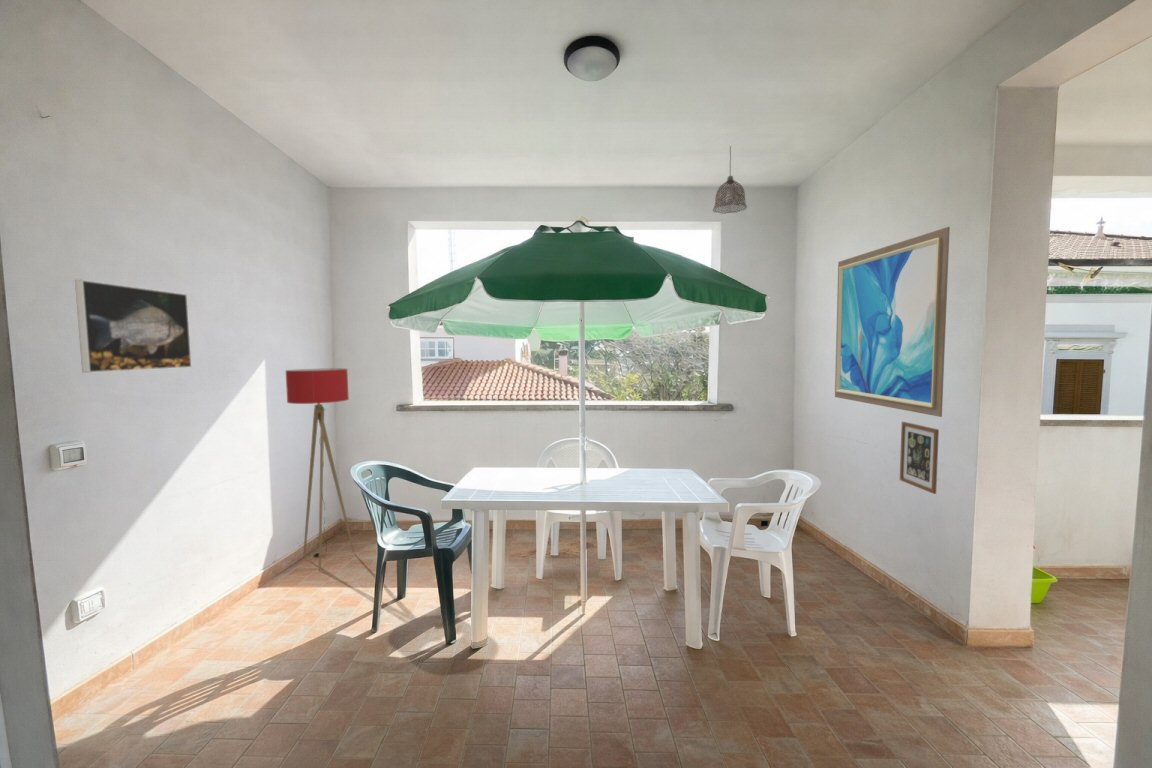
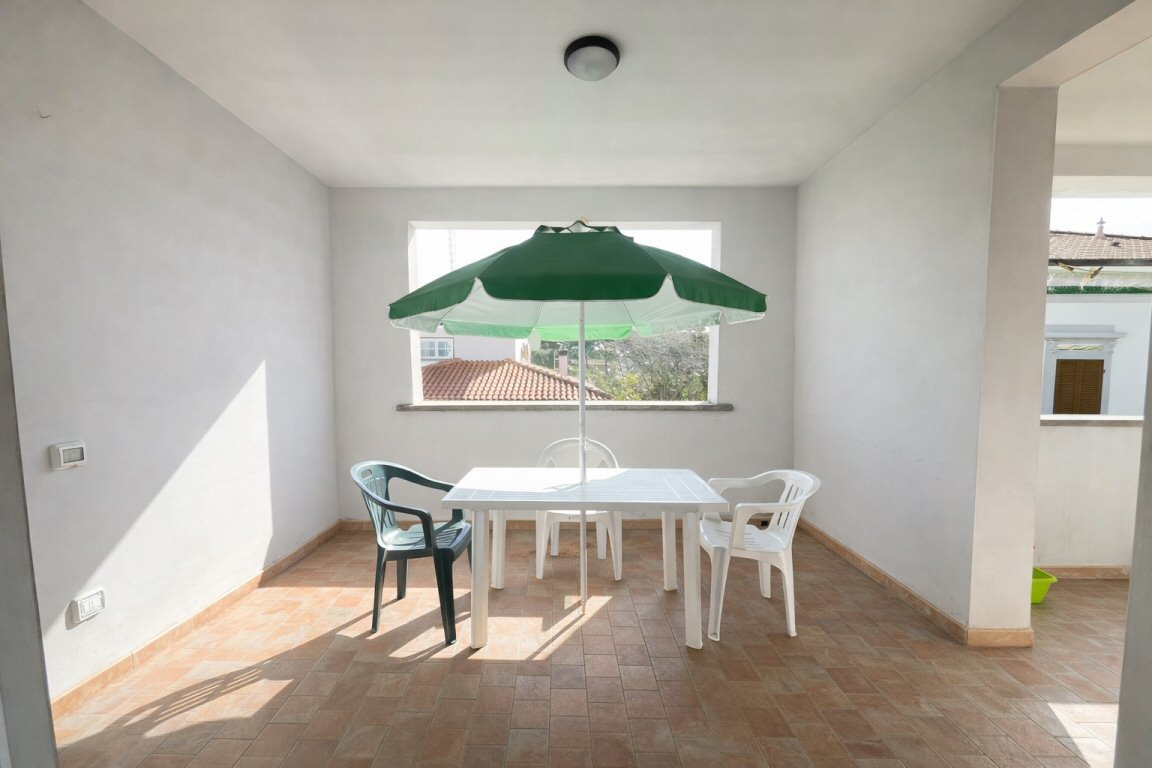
- pendant lamp [712,145,748,215]
- wall art [834,226,951,418]
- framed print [74,279,192,374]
- floor lamp [285,367,355,572]
- wall art [899,421,940,495]
